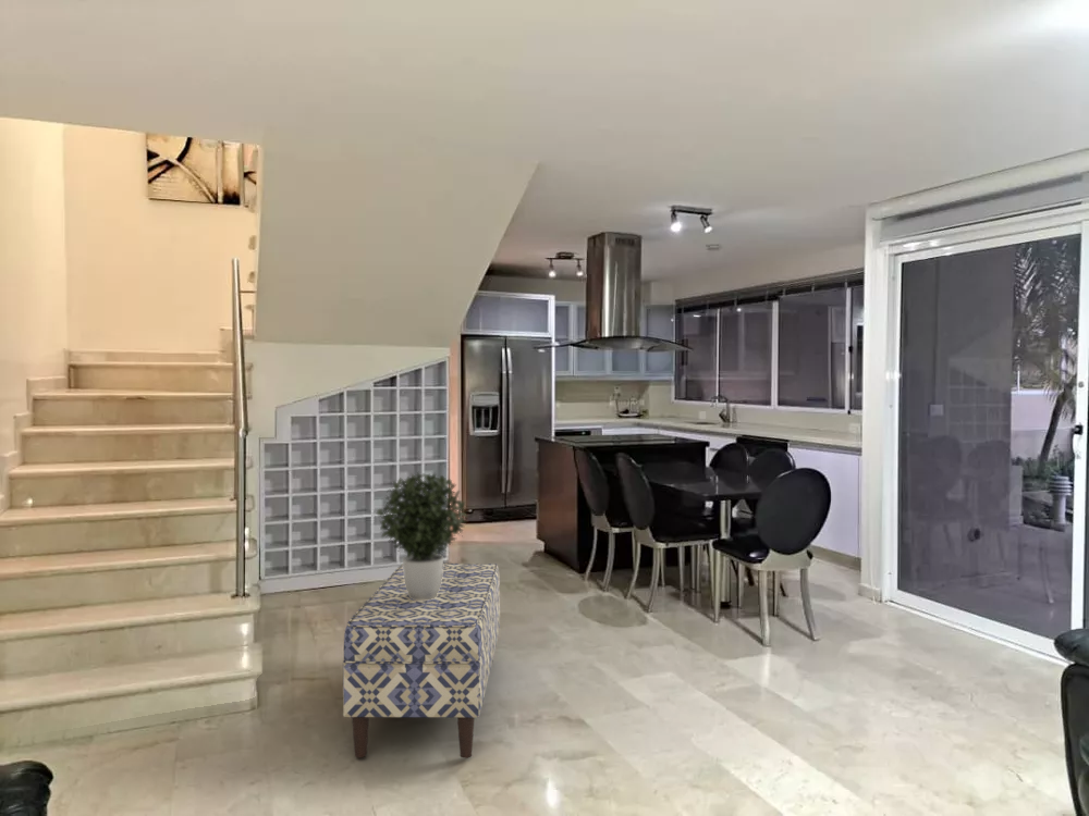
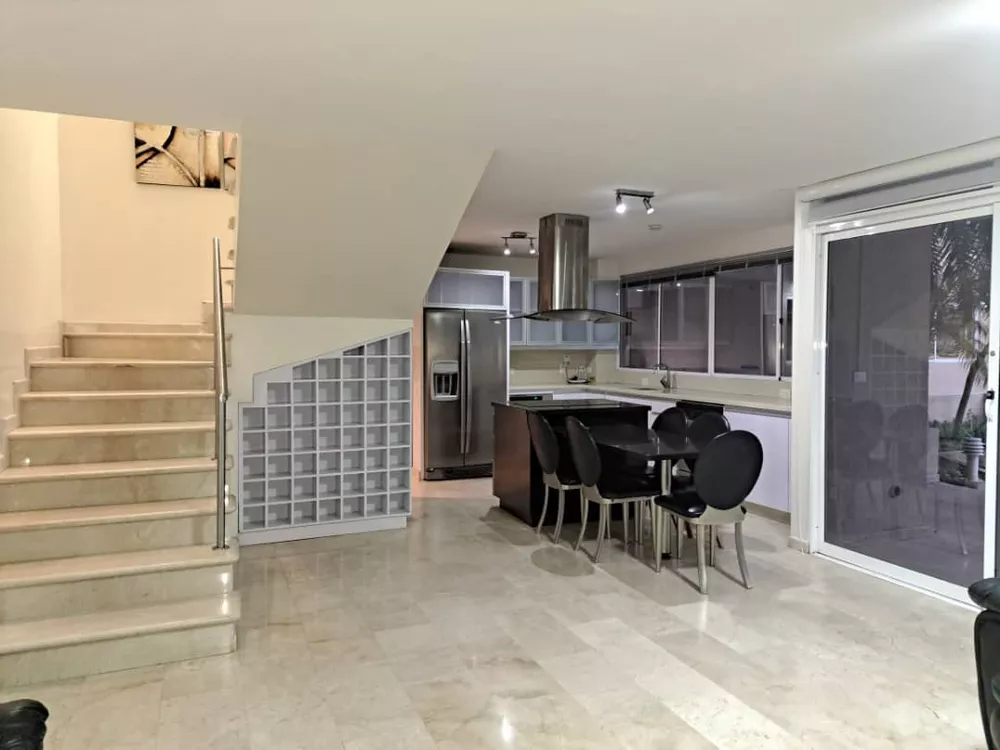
- potted plant [375,471,468,599]
- bench [342,562,501,759]
